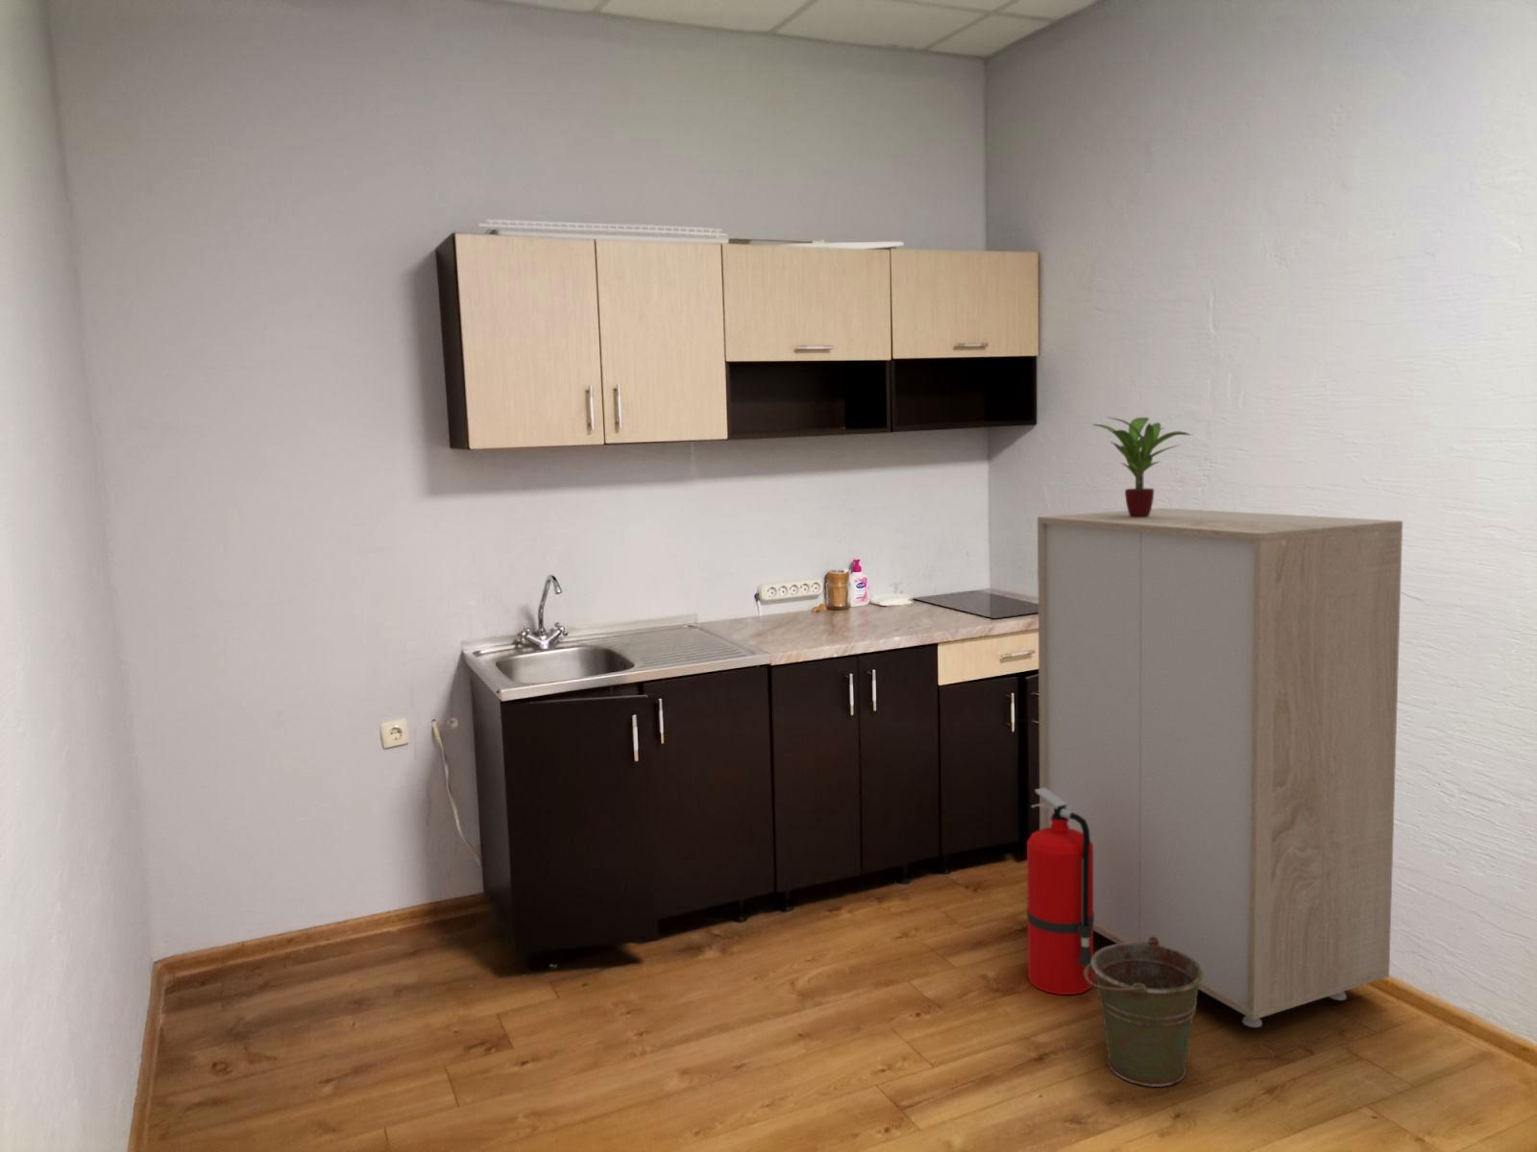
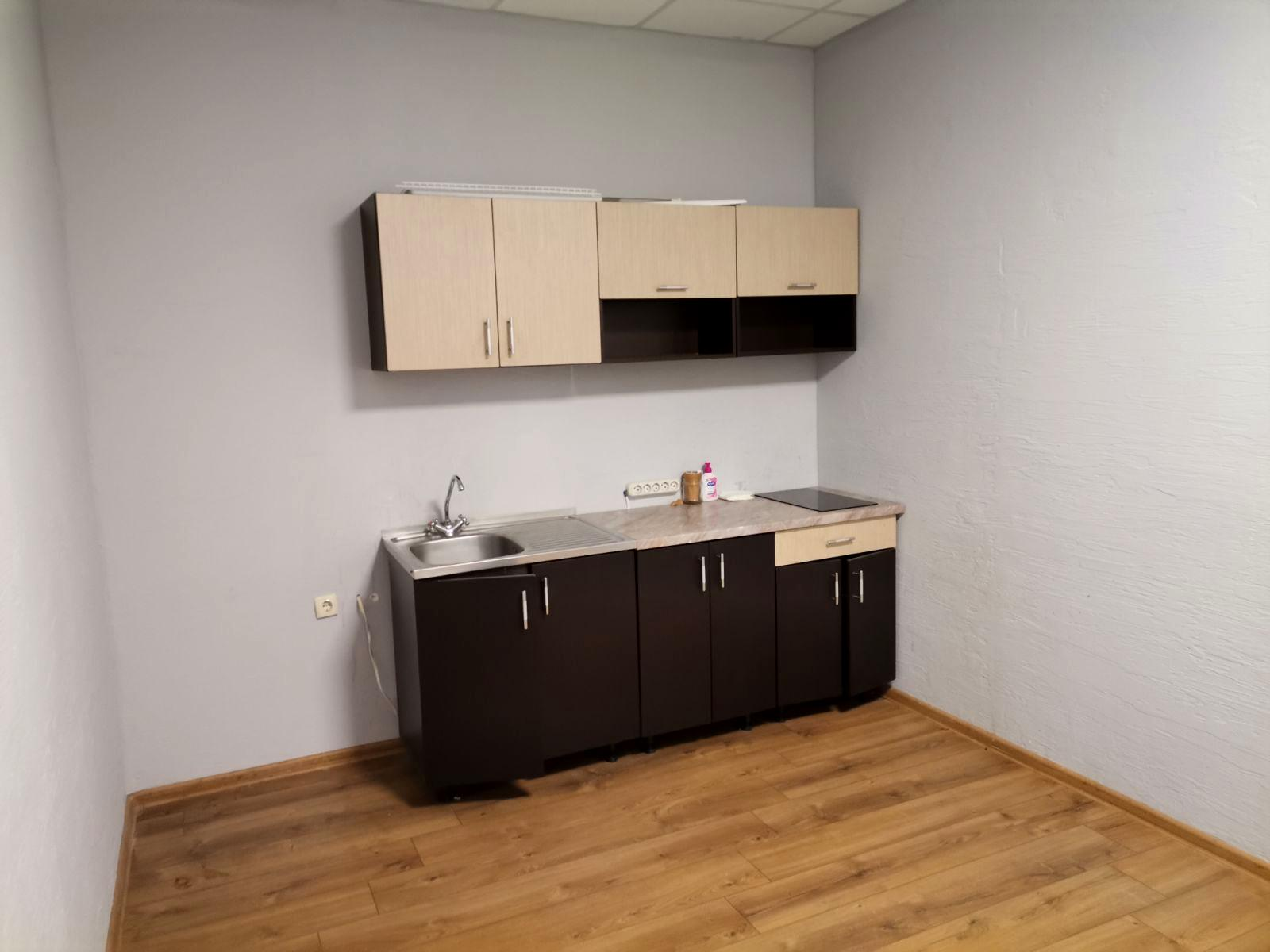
- potted plant [1092,416,1192,518]
- bucket [1084,937,1204,1088]
- storage cabinet [1036,507,1404,1029]
- fire extinguisher [1026,788,1094,996]
